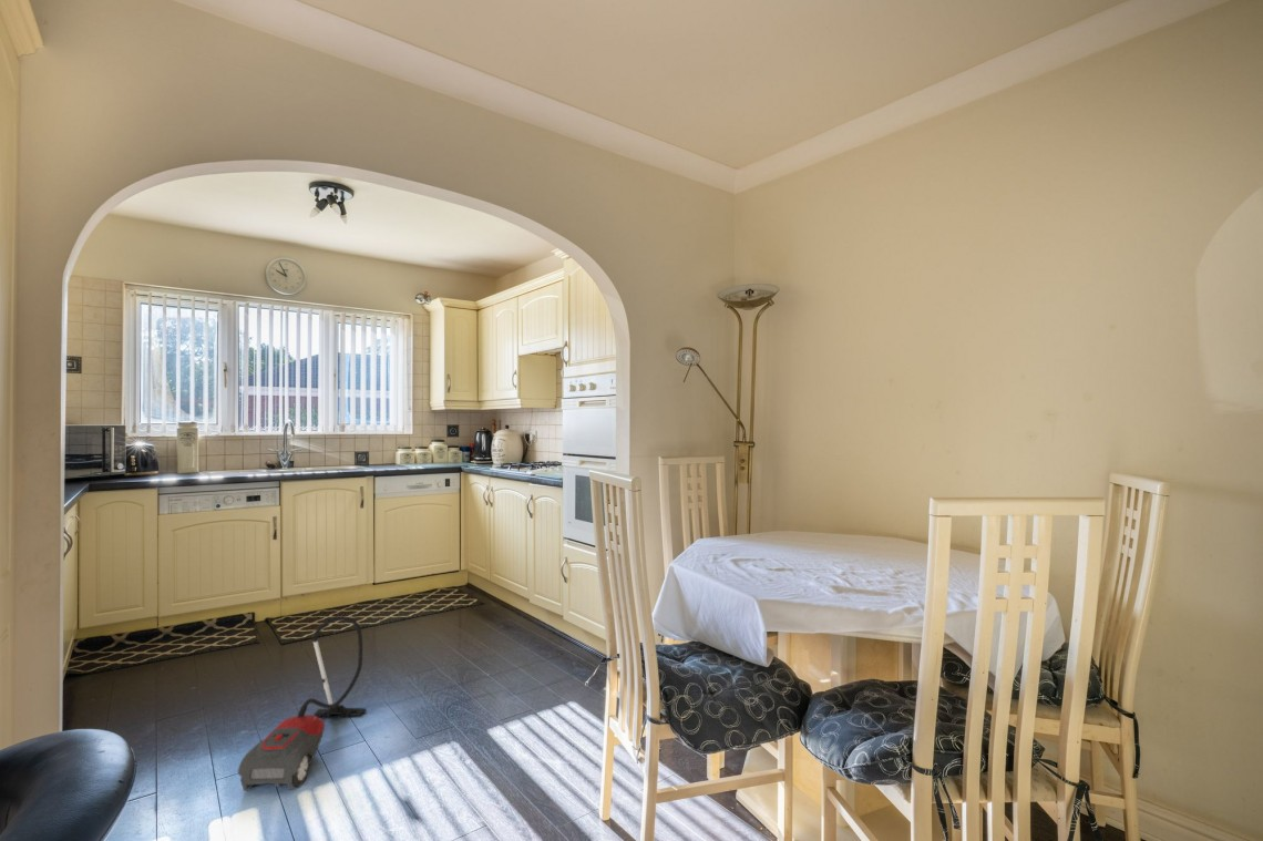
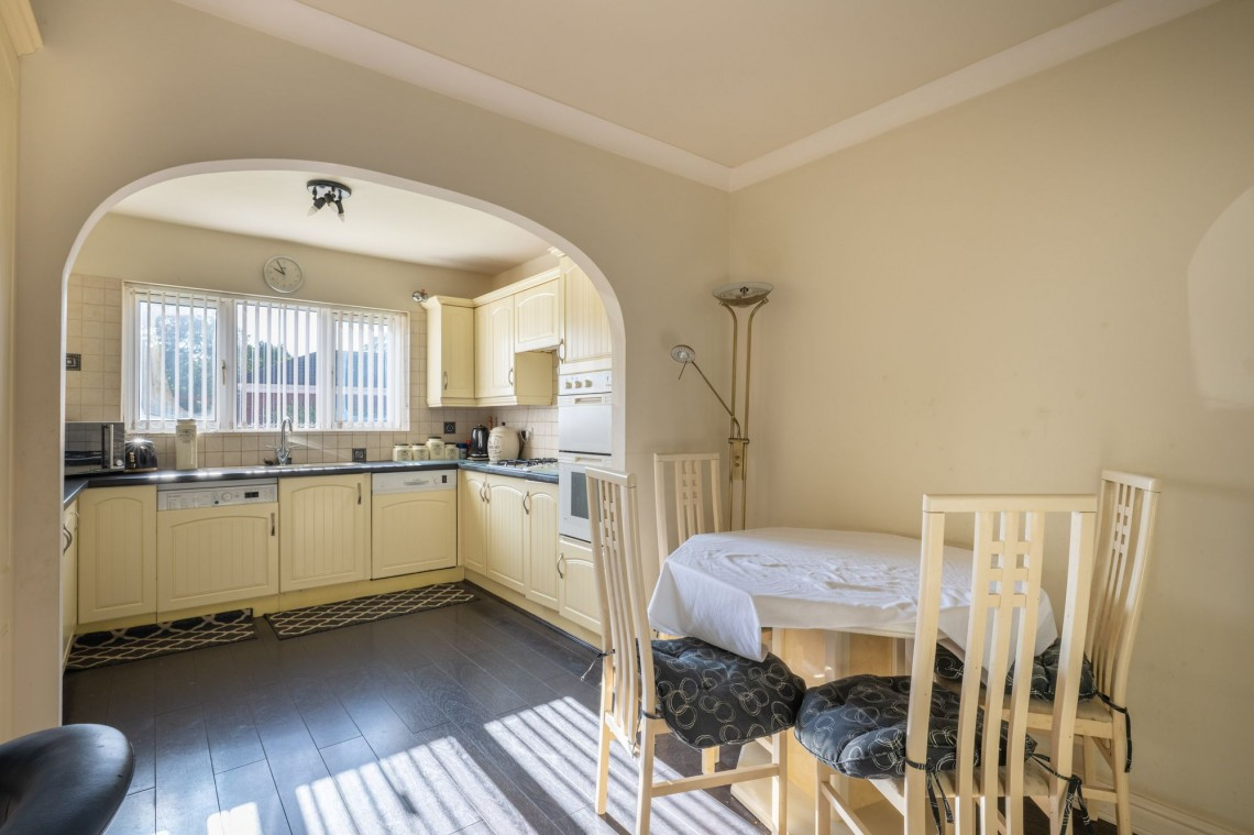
- vacuum cleaner [237,615,367,792]
